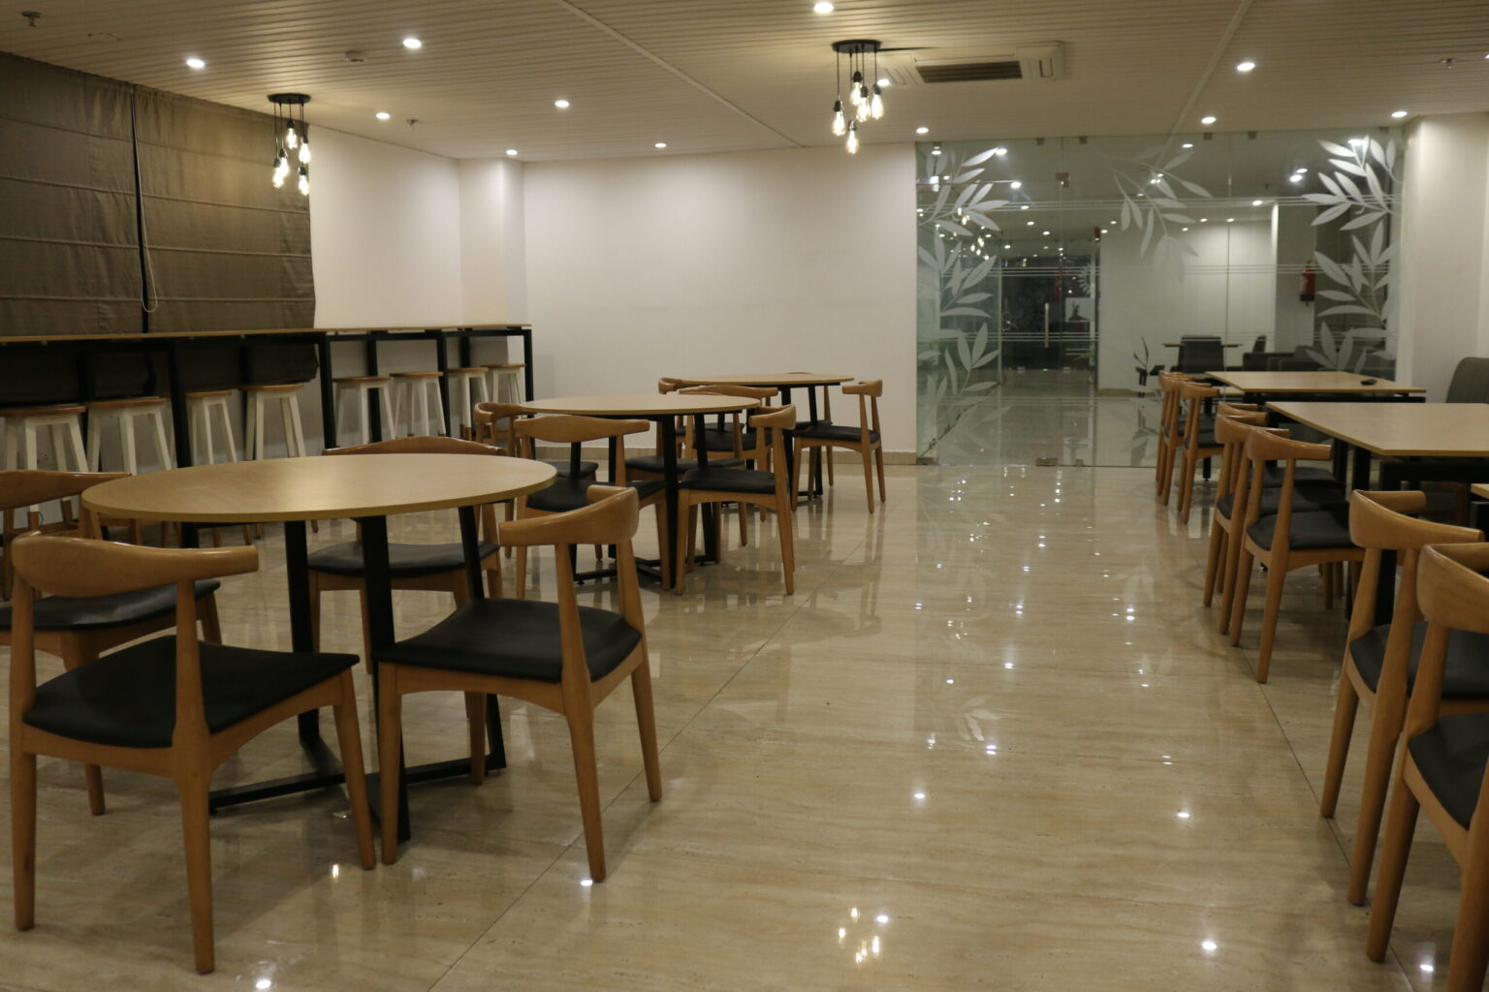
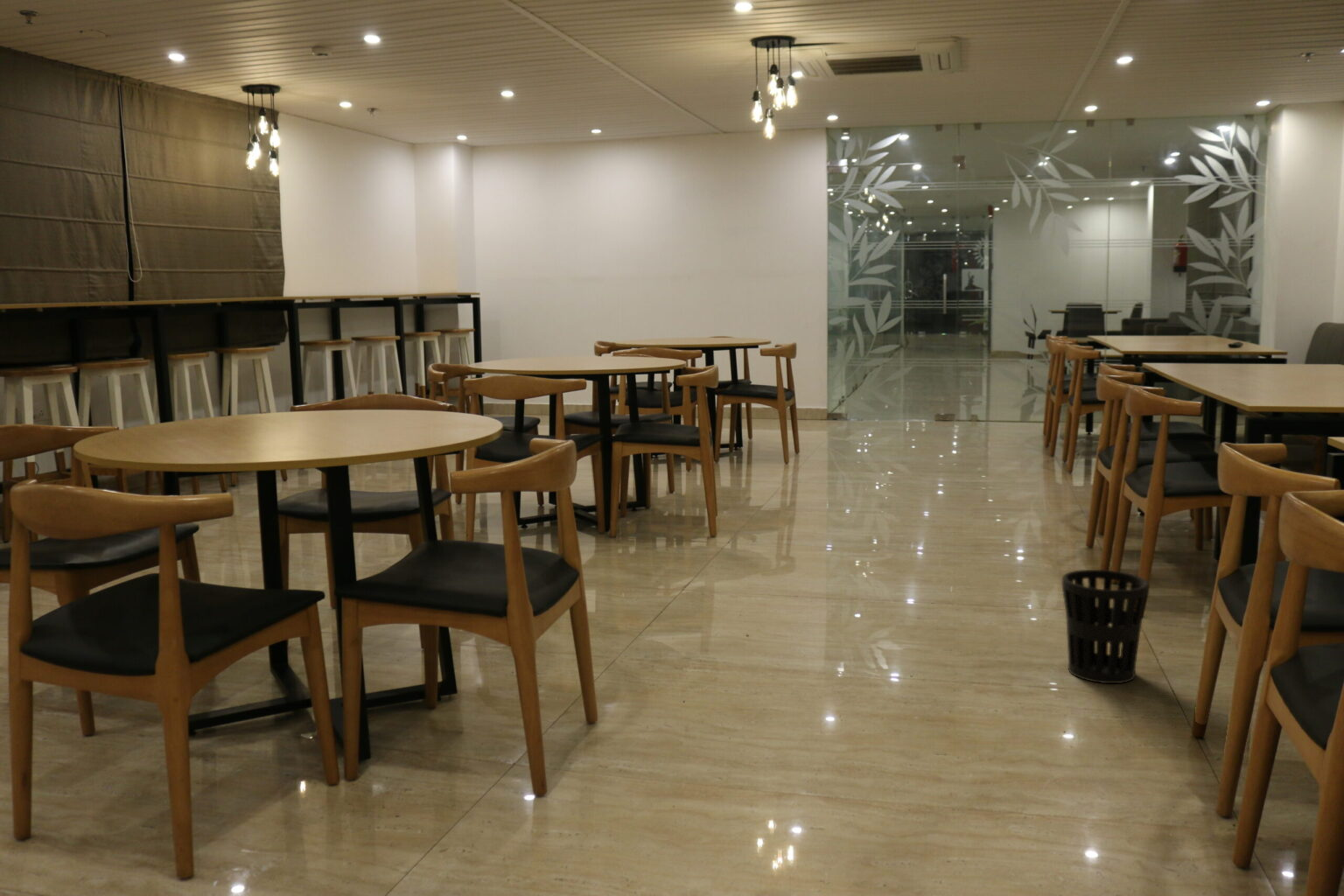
+ wastebasket [1061,569,1151,684]
